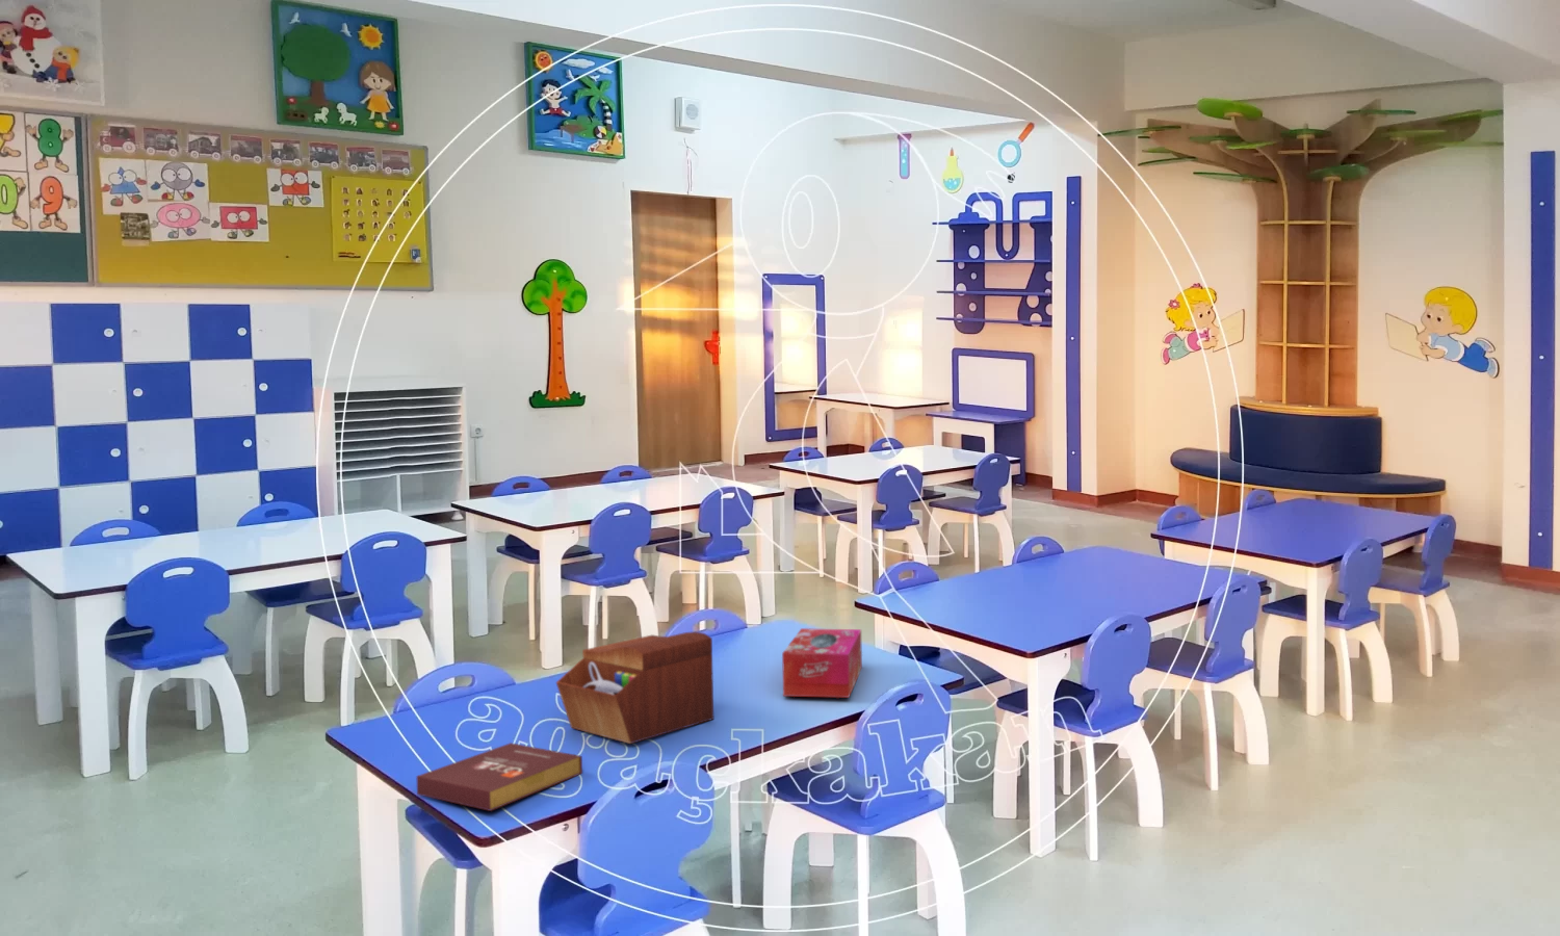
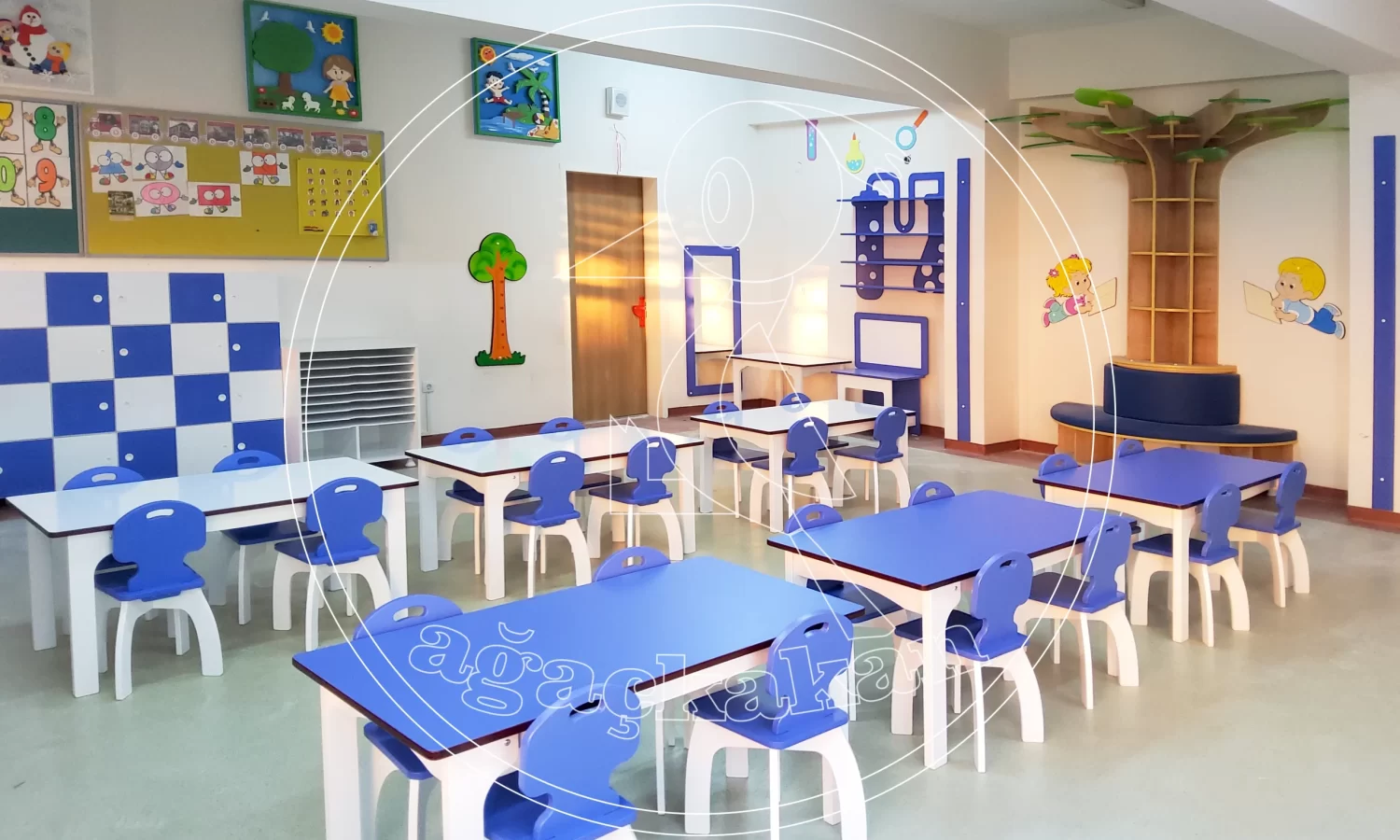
- sewing box [555,631,714,744]
- book [415,741,584,812]
- tissue box [781,627,864,699]
